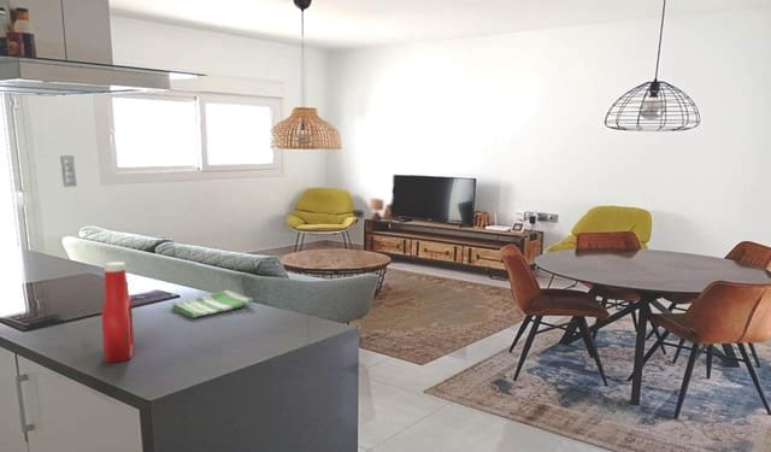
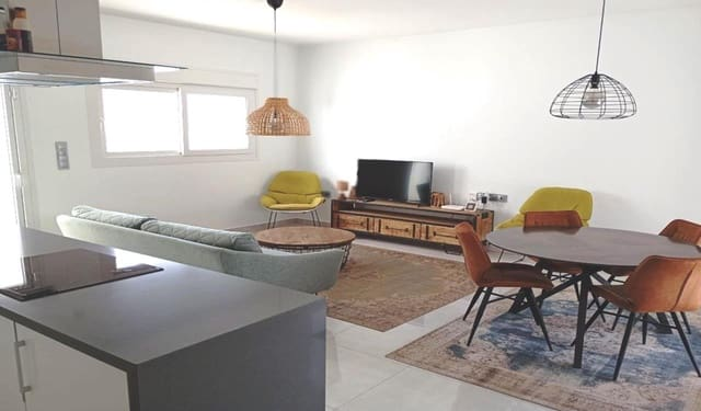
- soap bottle [100,260,135,364]
- dish towel [170,289,253,319]
